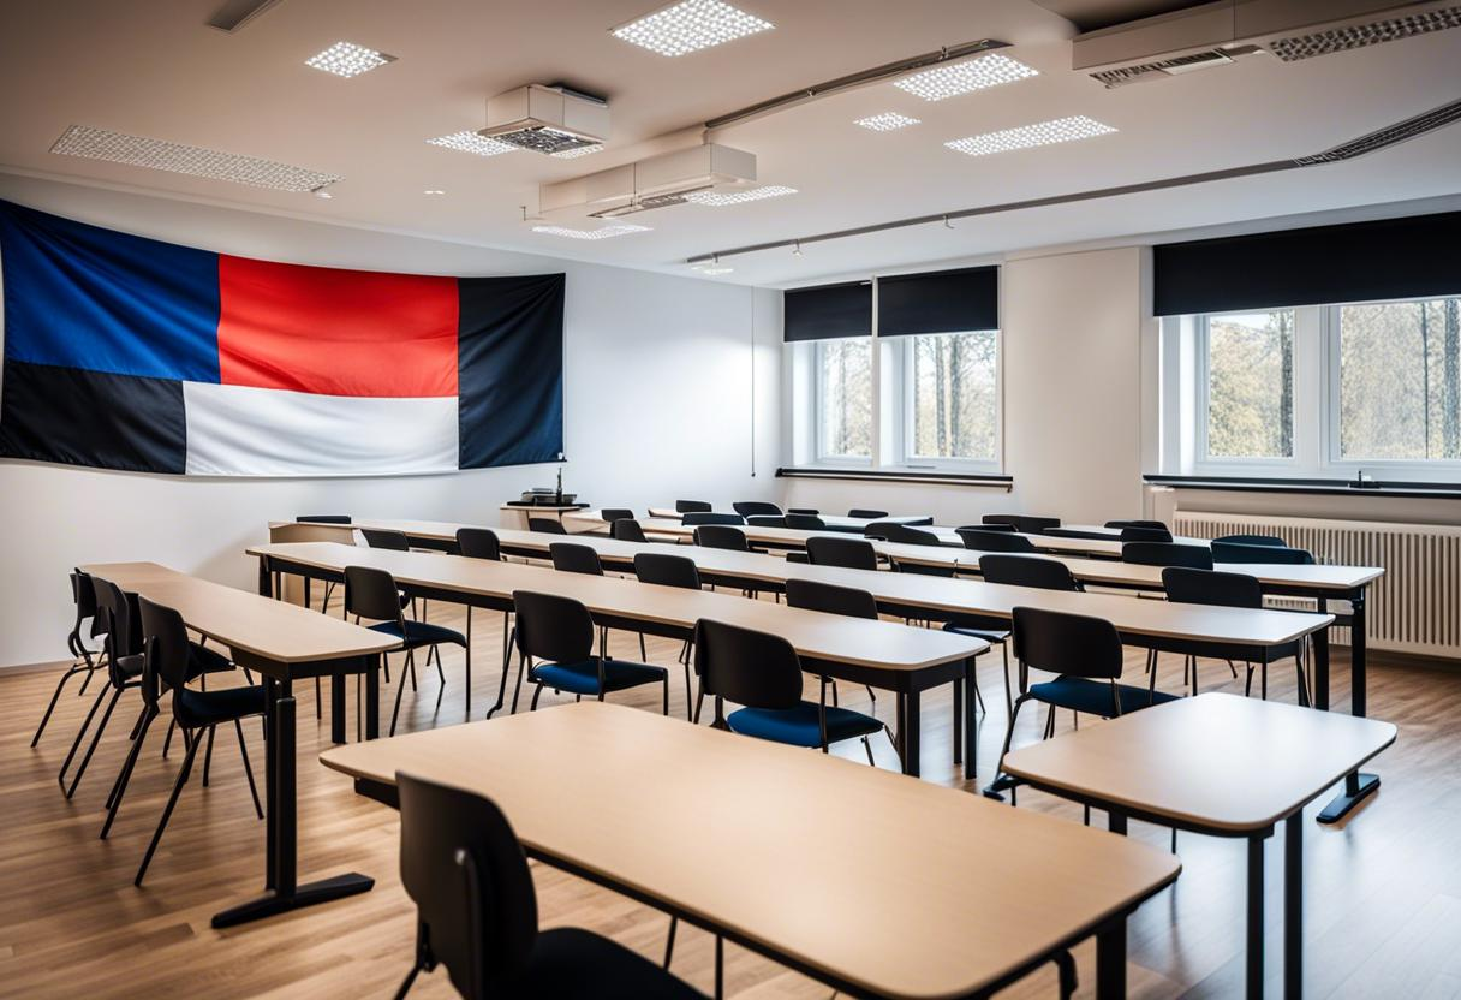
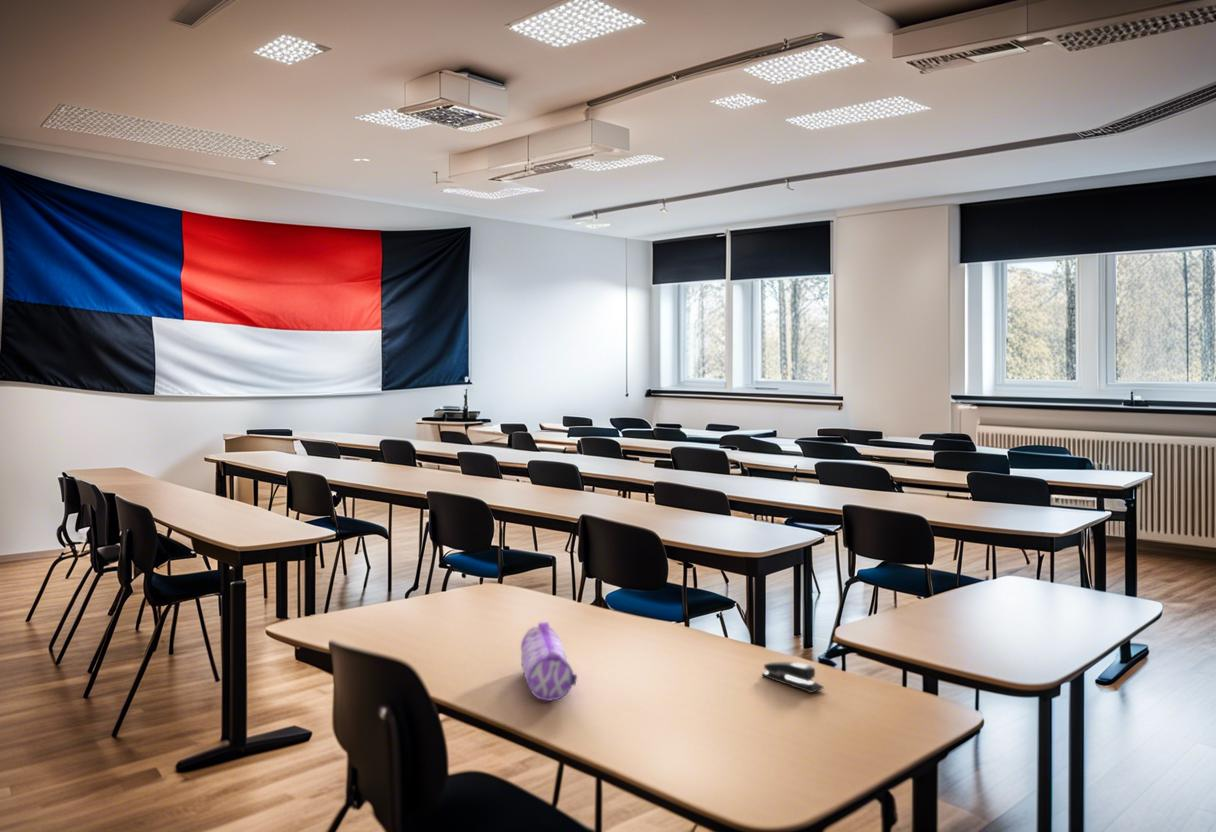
+ stapler [761,661,825,694]
+ pencil case [520,621,578,702]
